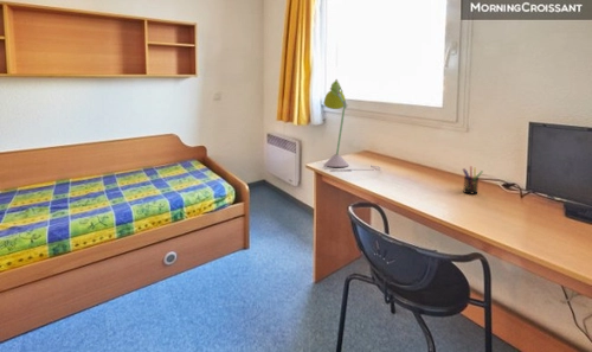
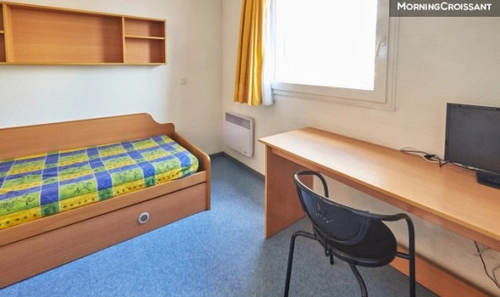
- pen holder [462,165,484,194]
- desk lamp [322,78,382,173]
